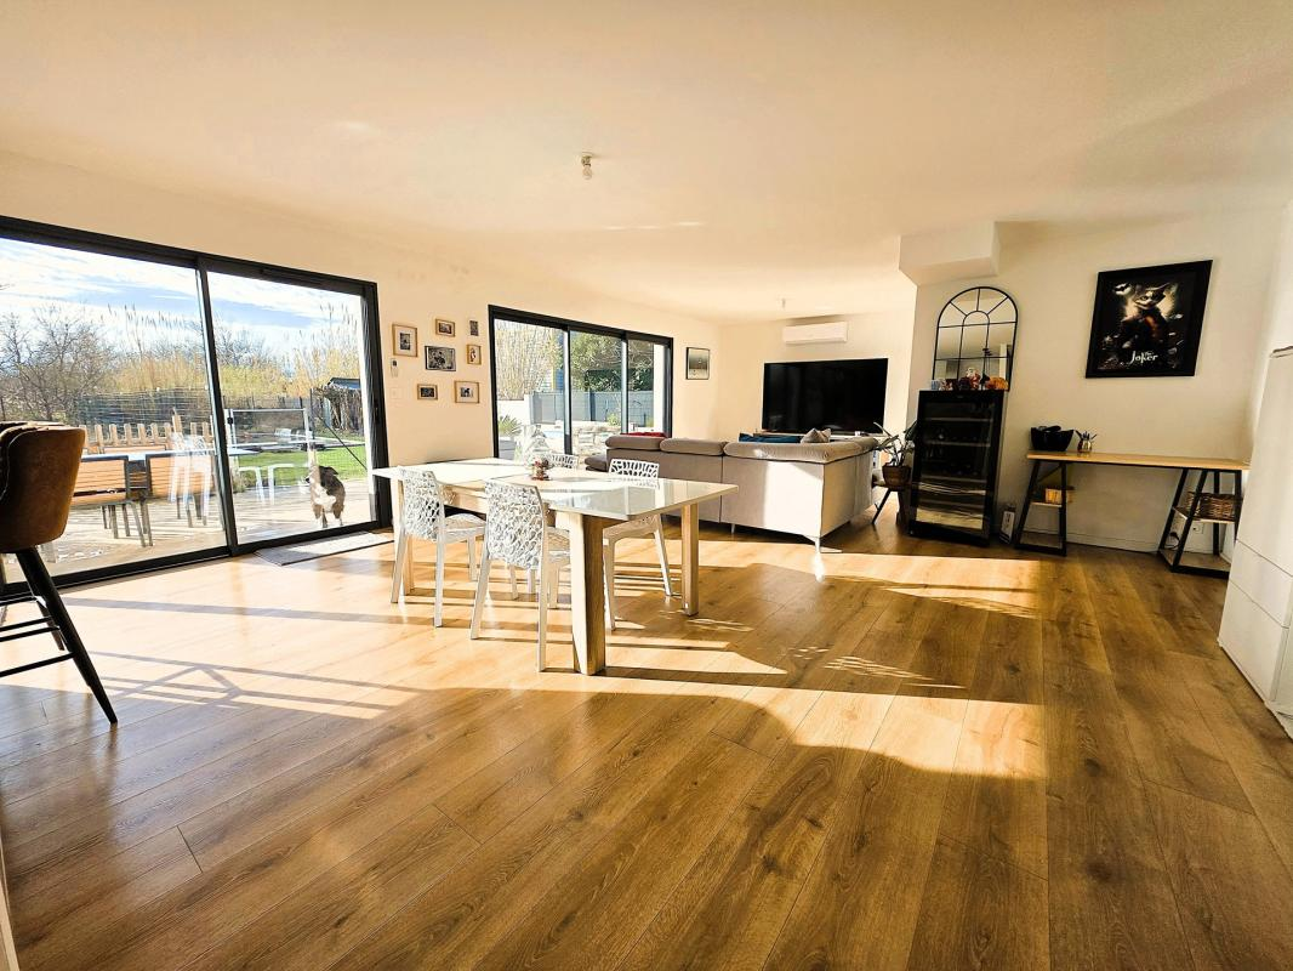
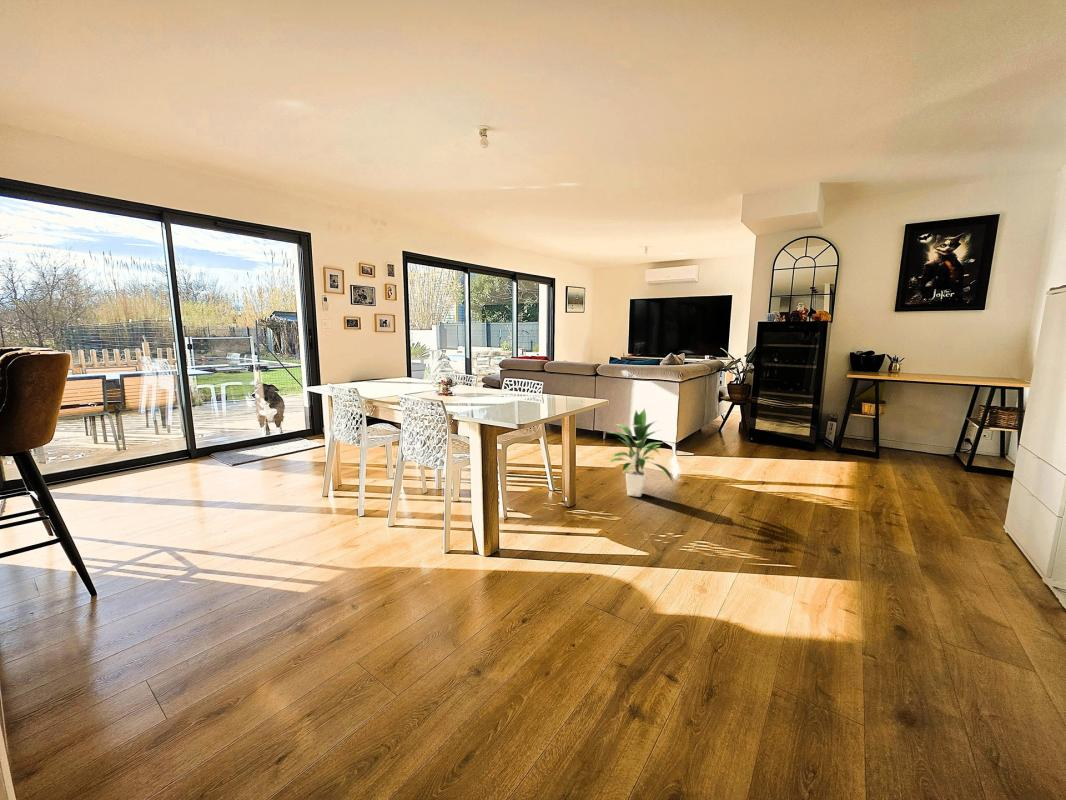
+ indoor plant [605,408,675,498]
